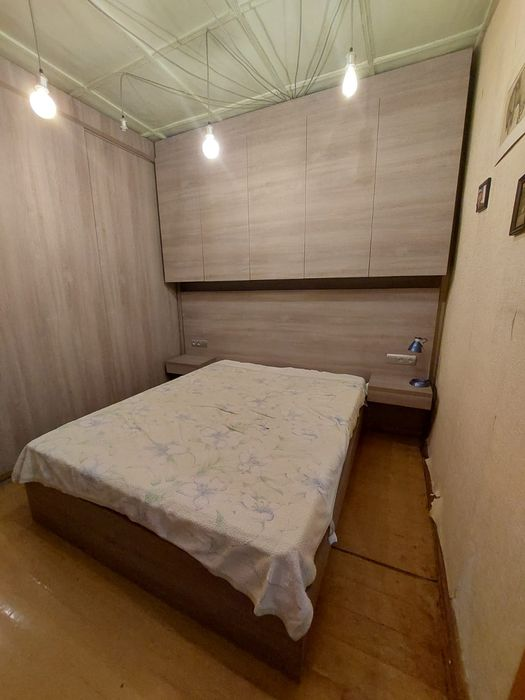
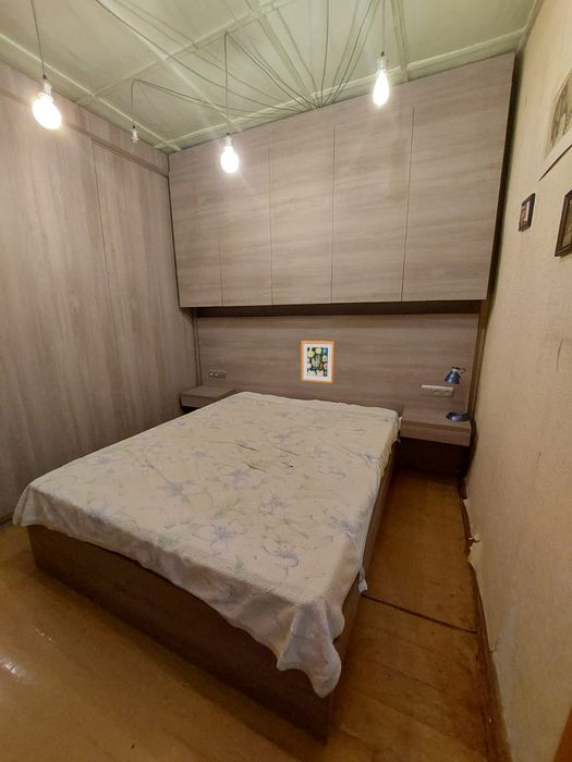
+ wall art [301,340,336,384]
